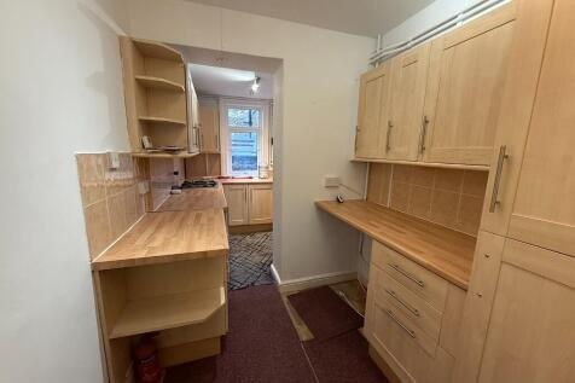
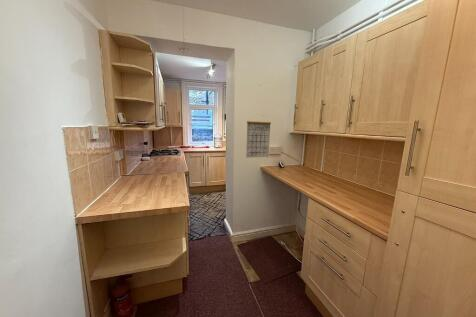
+ calendar [245,114,272,159]
